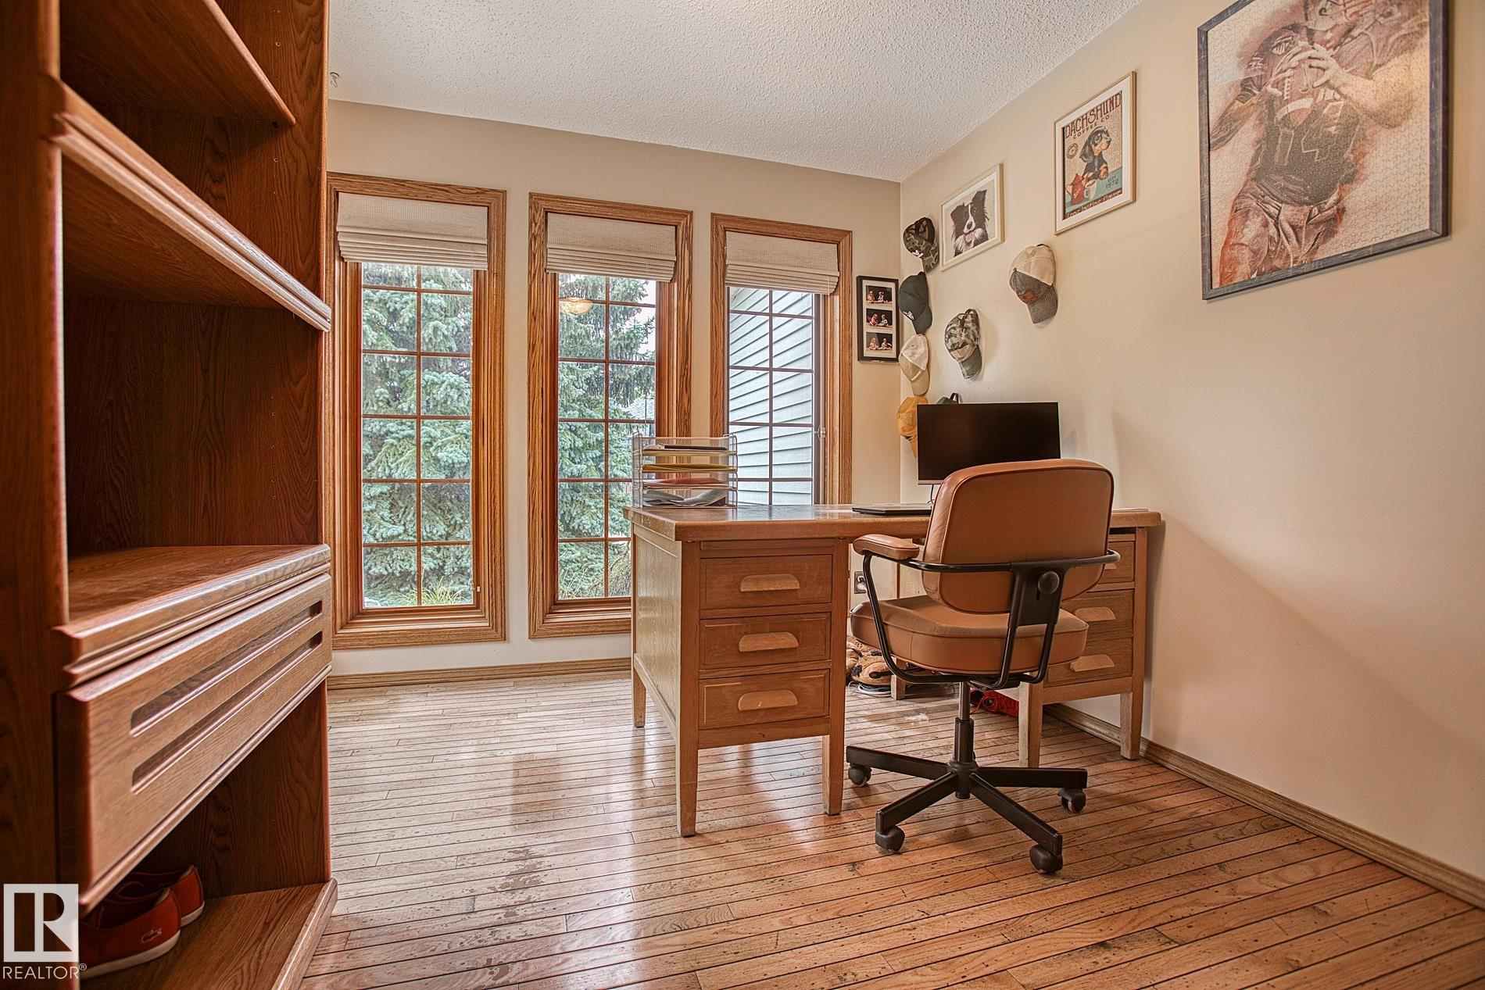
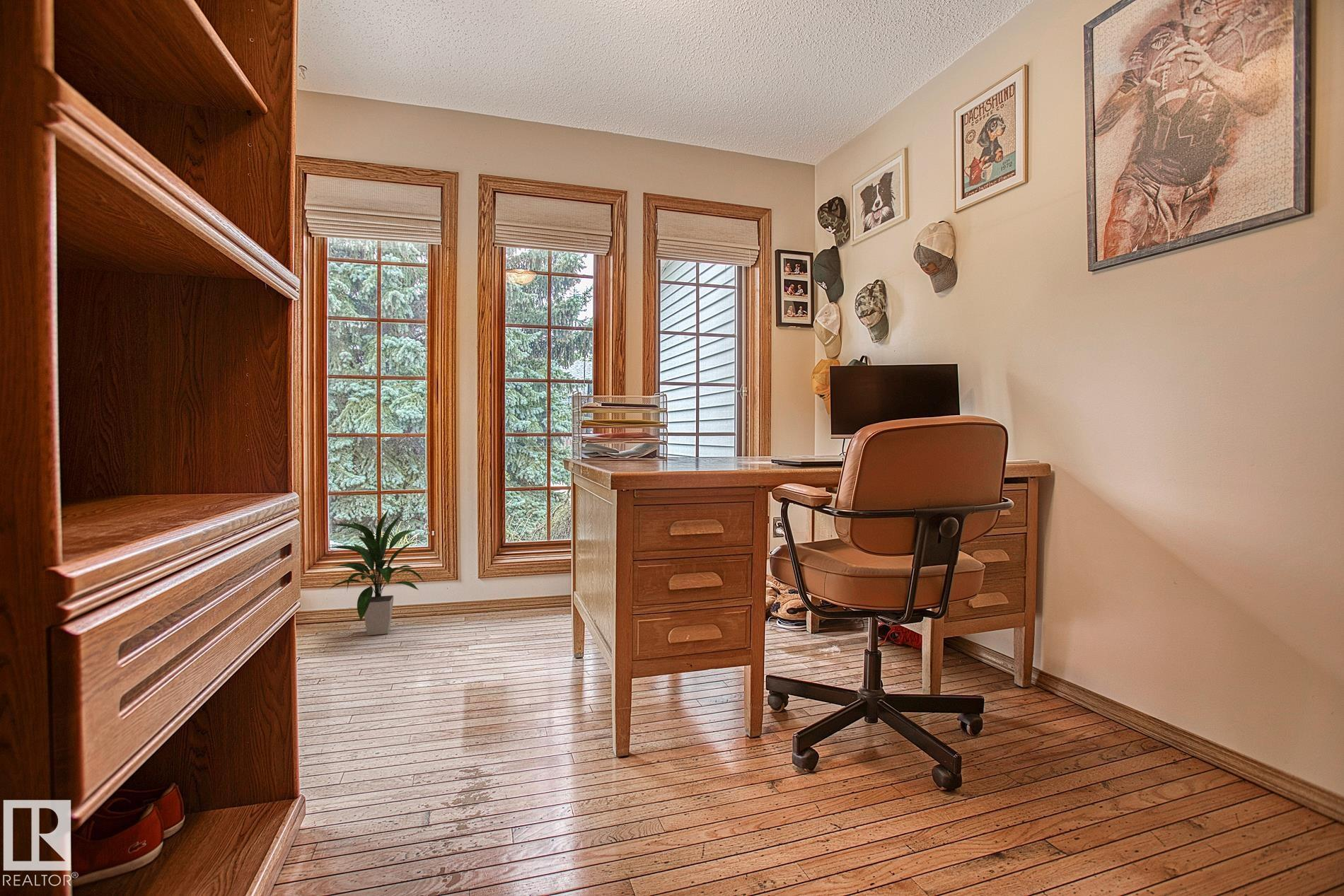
+ indoor plant [325,508,426,636]
